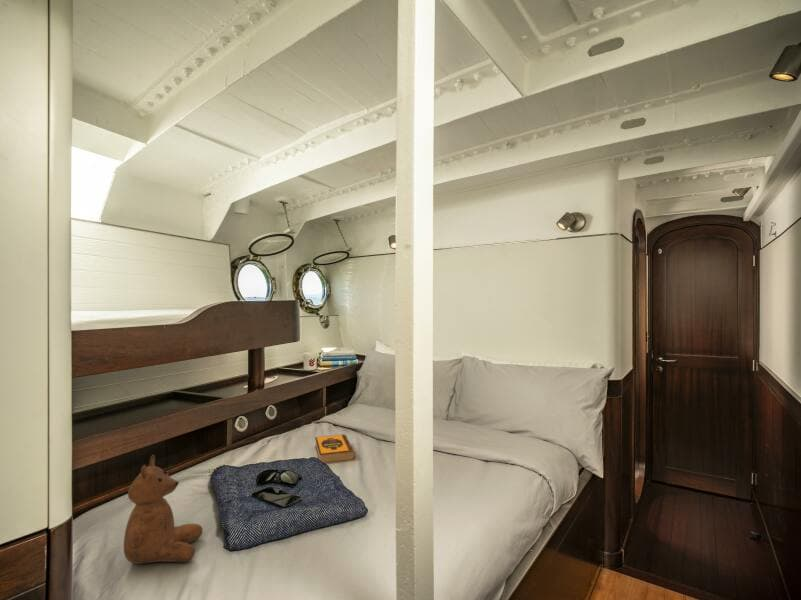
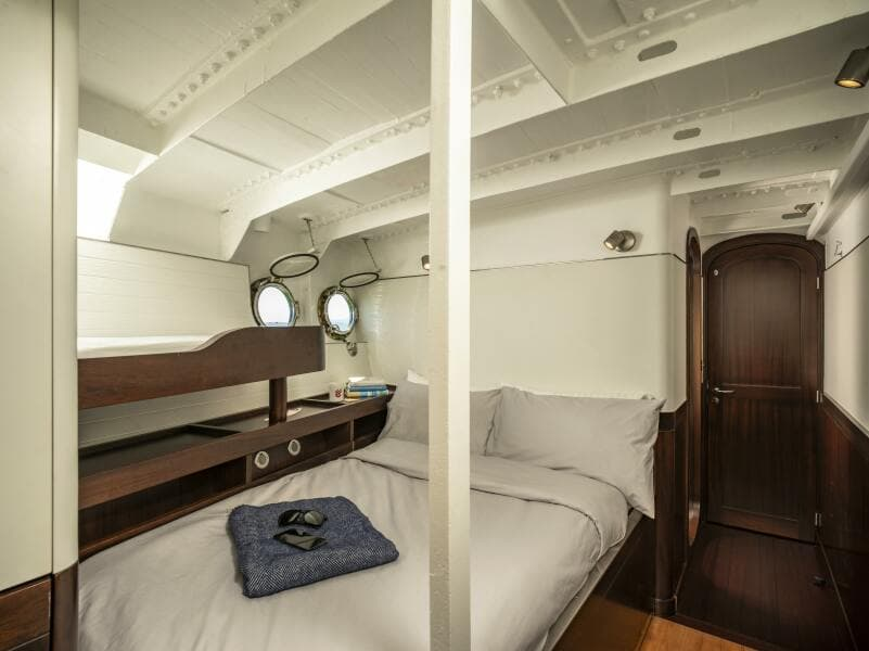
- hardback book [314,433,357,464]
- teddy bear [123,454,204,565]
